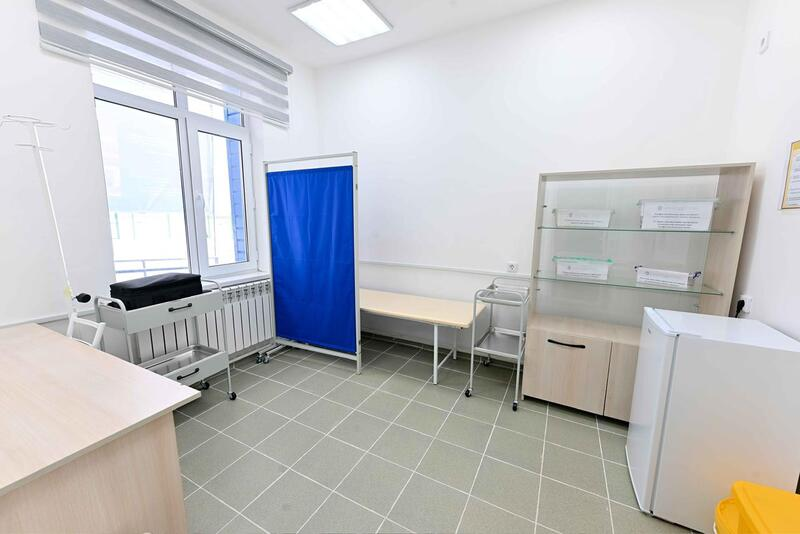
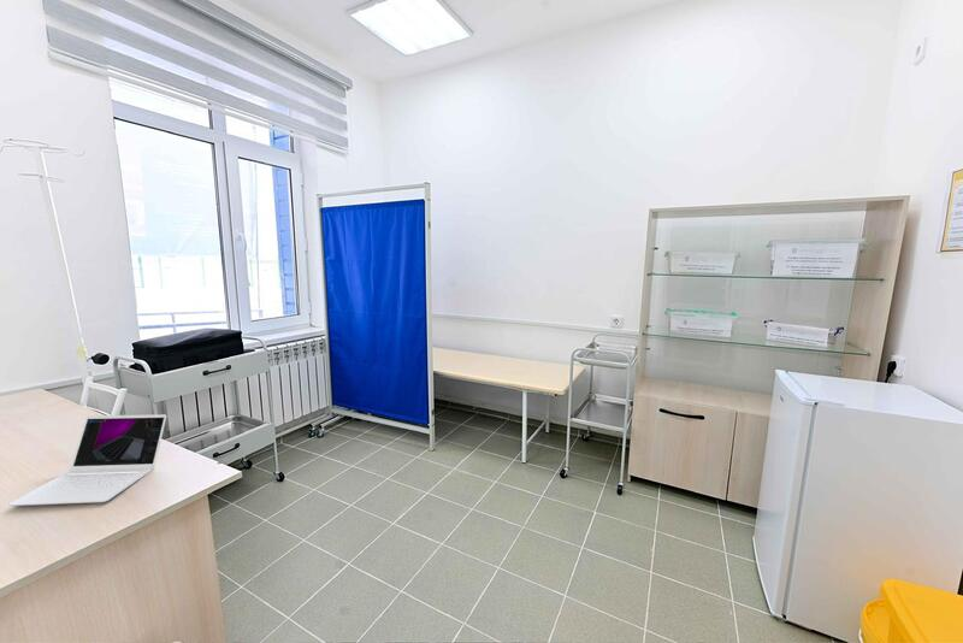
+ laptop [7,413,167,507]
